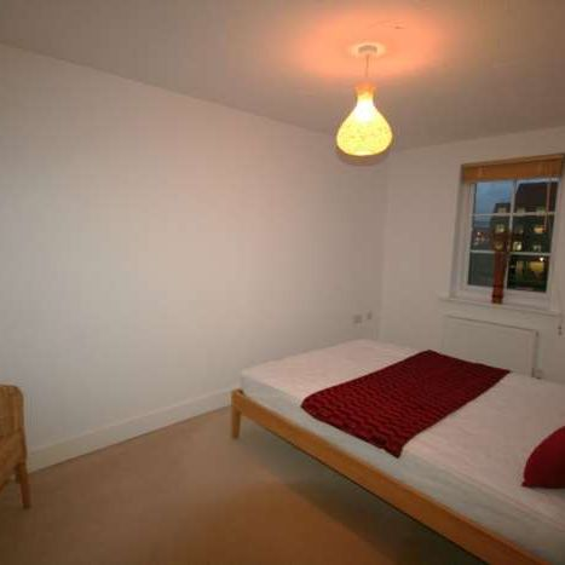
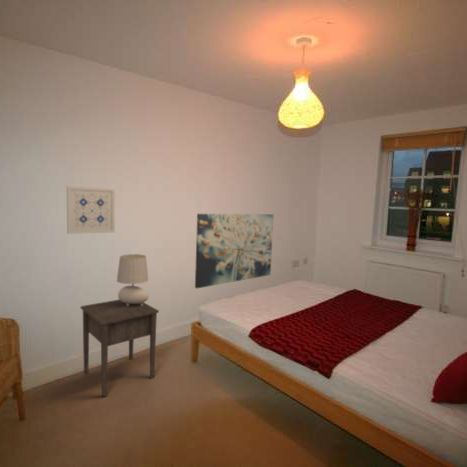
+ wall art [194,213,275,289]
+ wall art [66,185,116,235]
+ table lamp [116,253,150,306]
+ nightstand [80,299,160,397]
